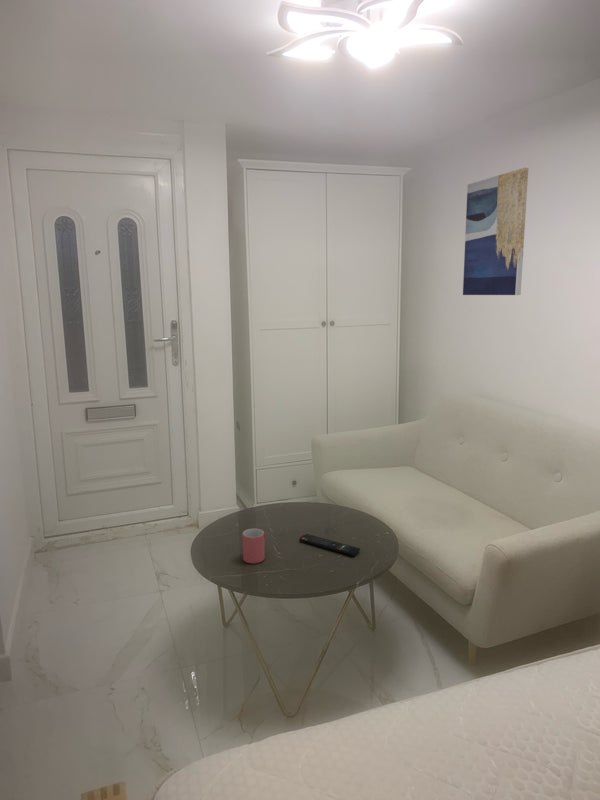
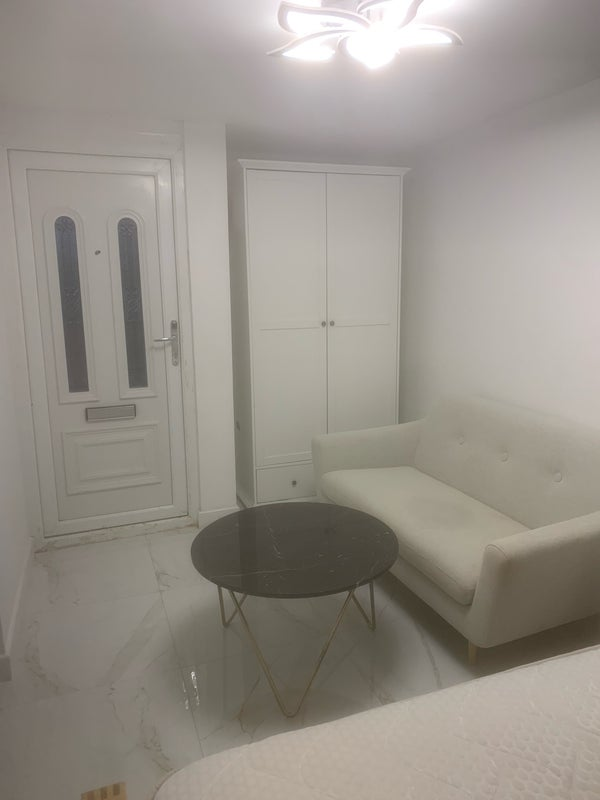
- mug [241,528,266,564]
- remote control [299,533,361,557]
- wall art [462,167,529,296]
